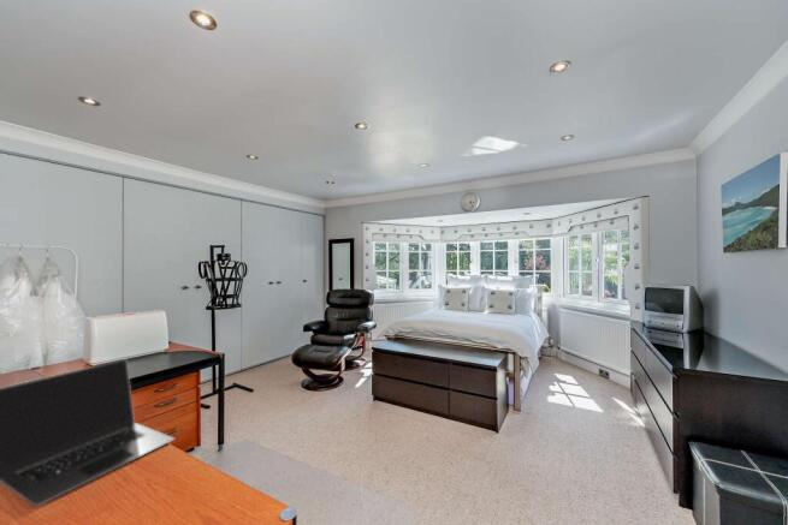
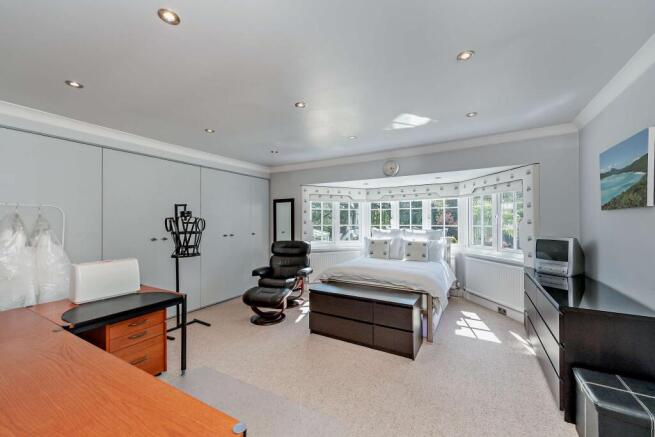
- laptop [0,358,176,507]
